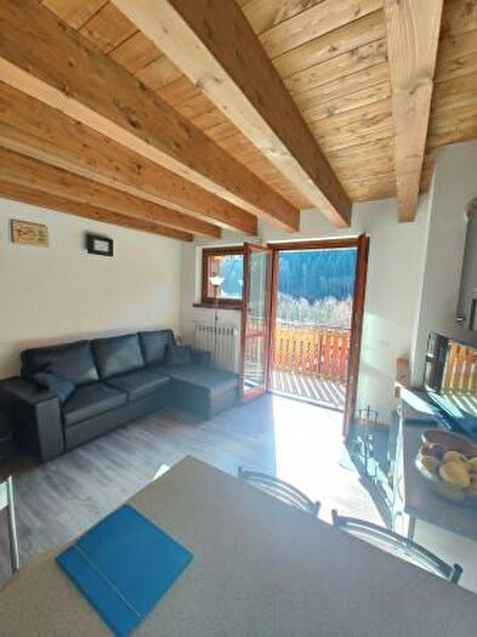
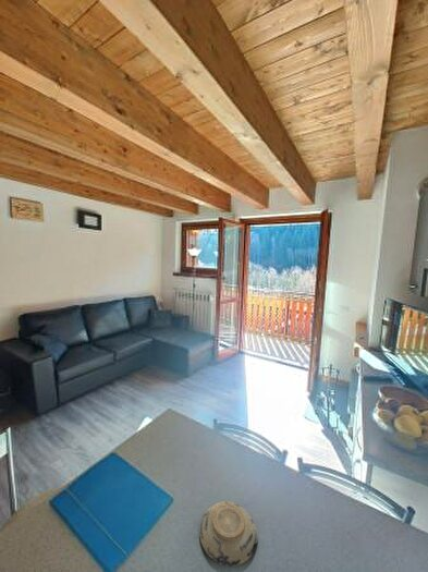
+ decorative bowl [198,500,259,568]
